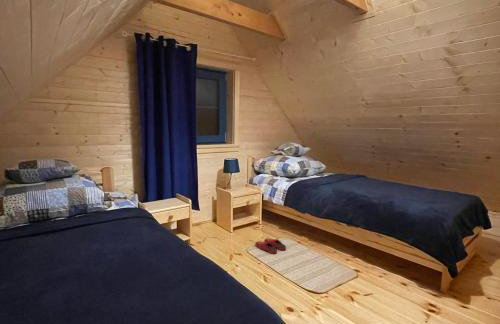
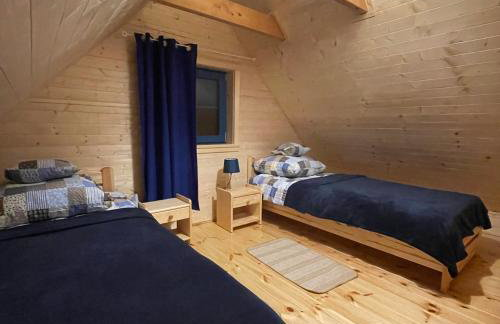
- slippers [254,237,287,255]
